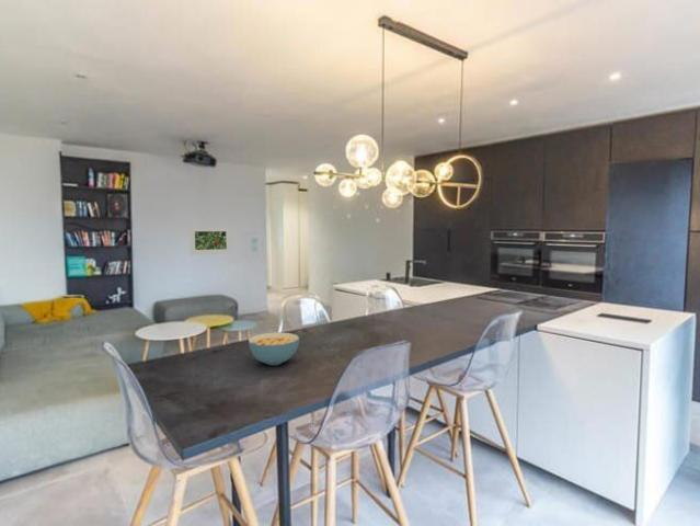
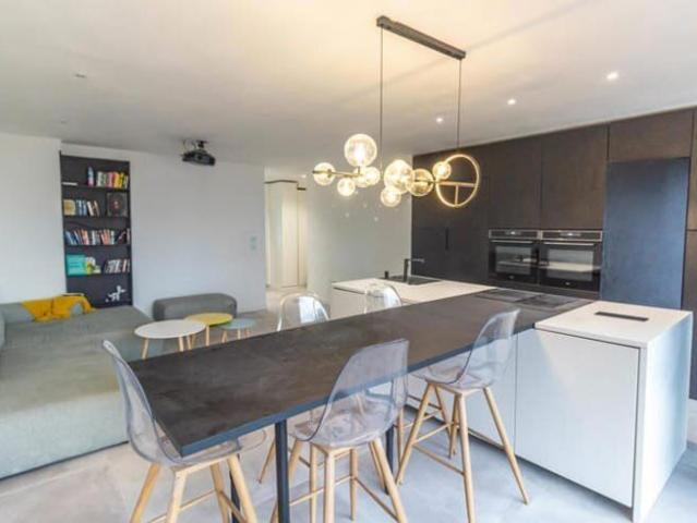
- cereal bowl [248,331,300,366]
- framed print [188,226,232,255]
